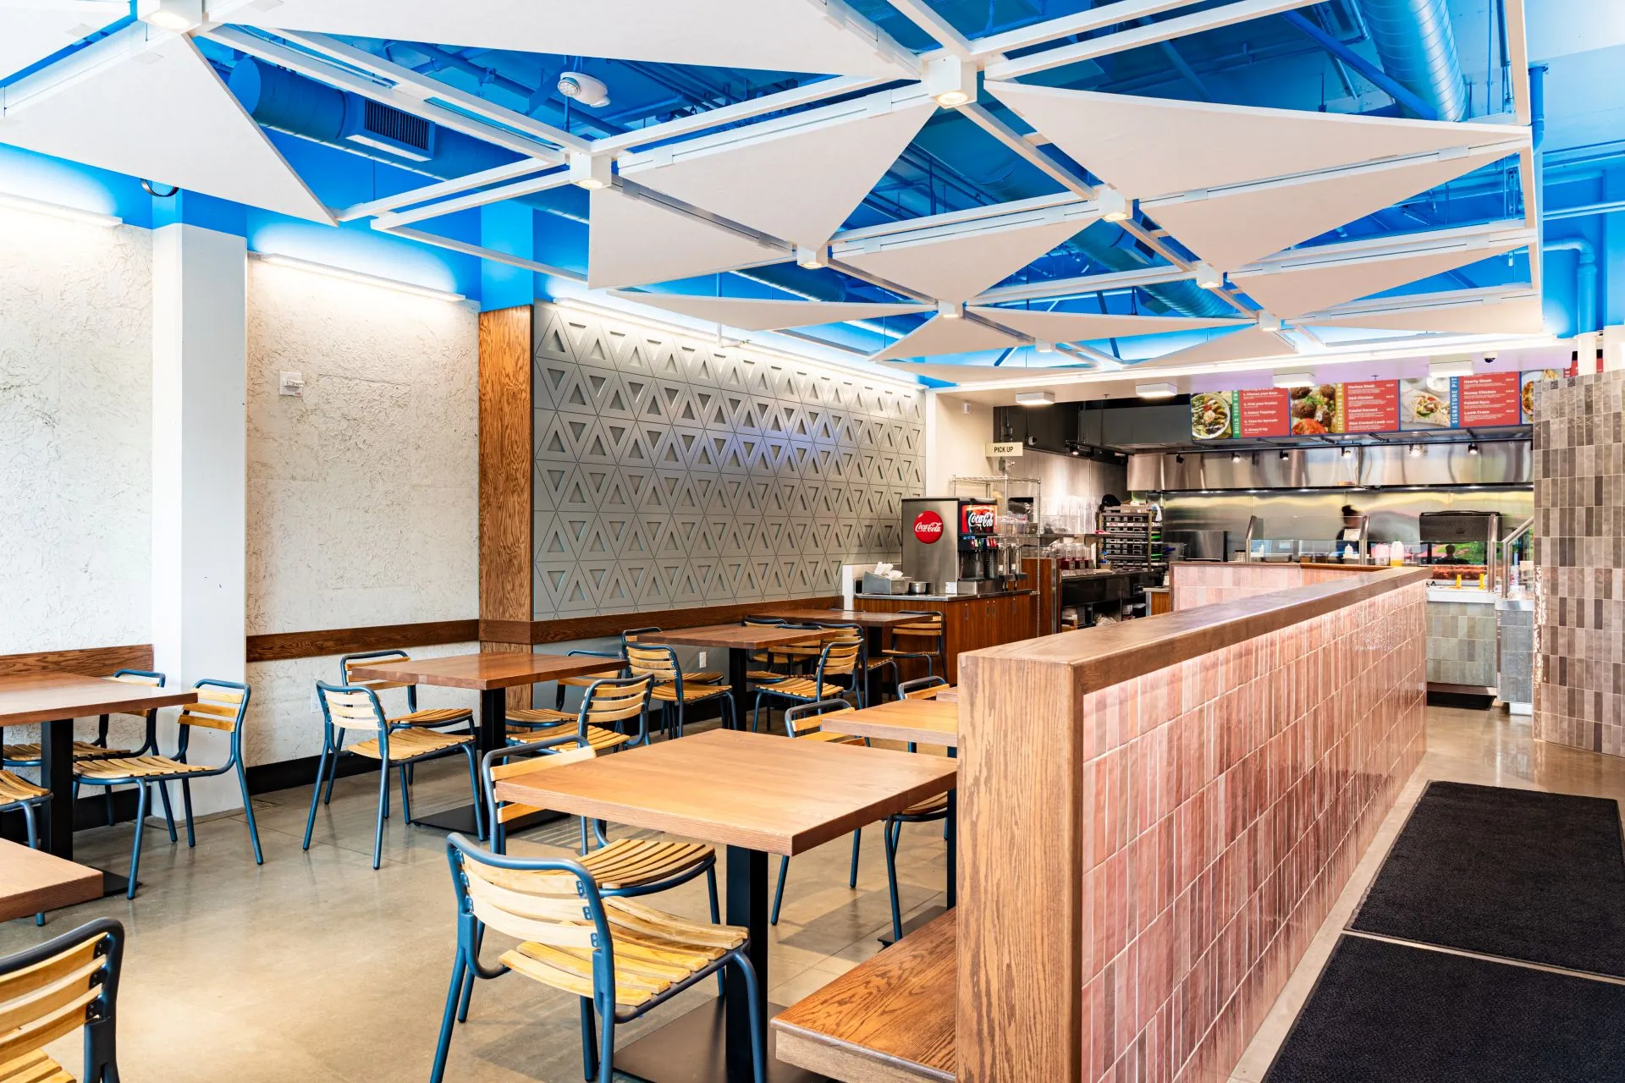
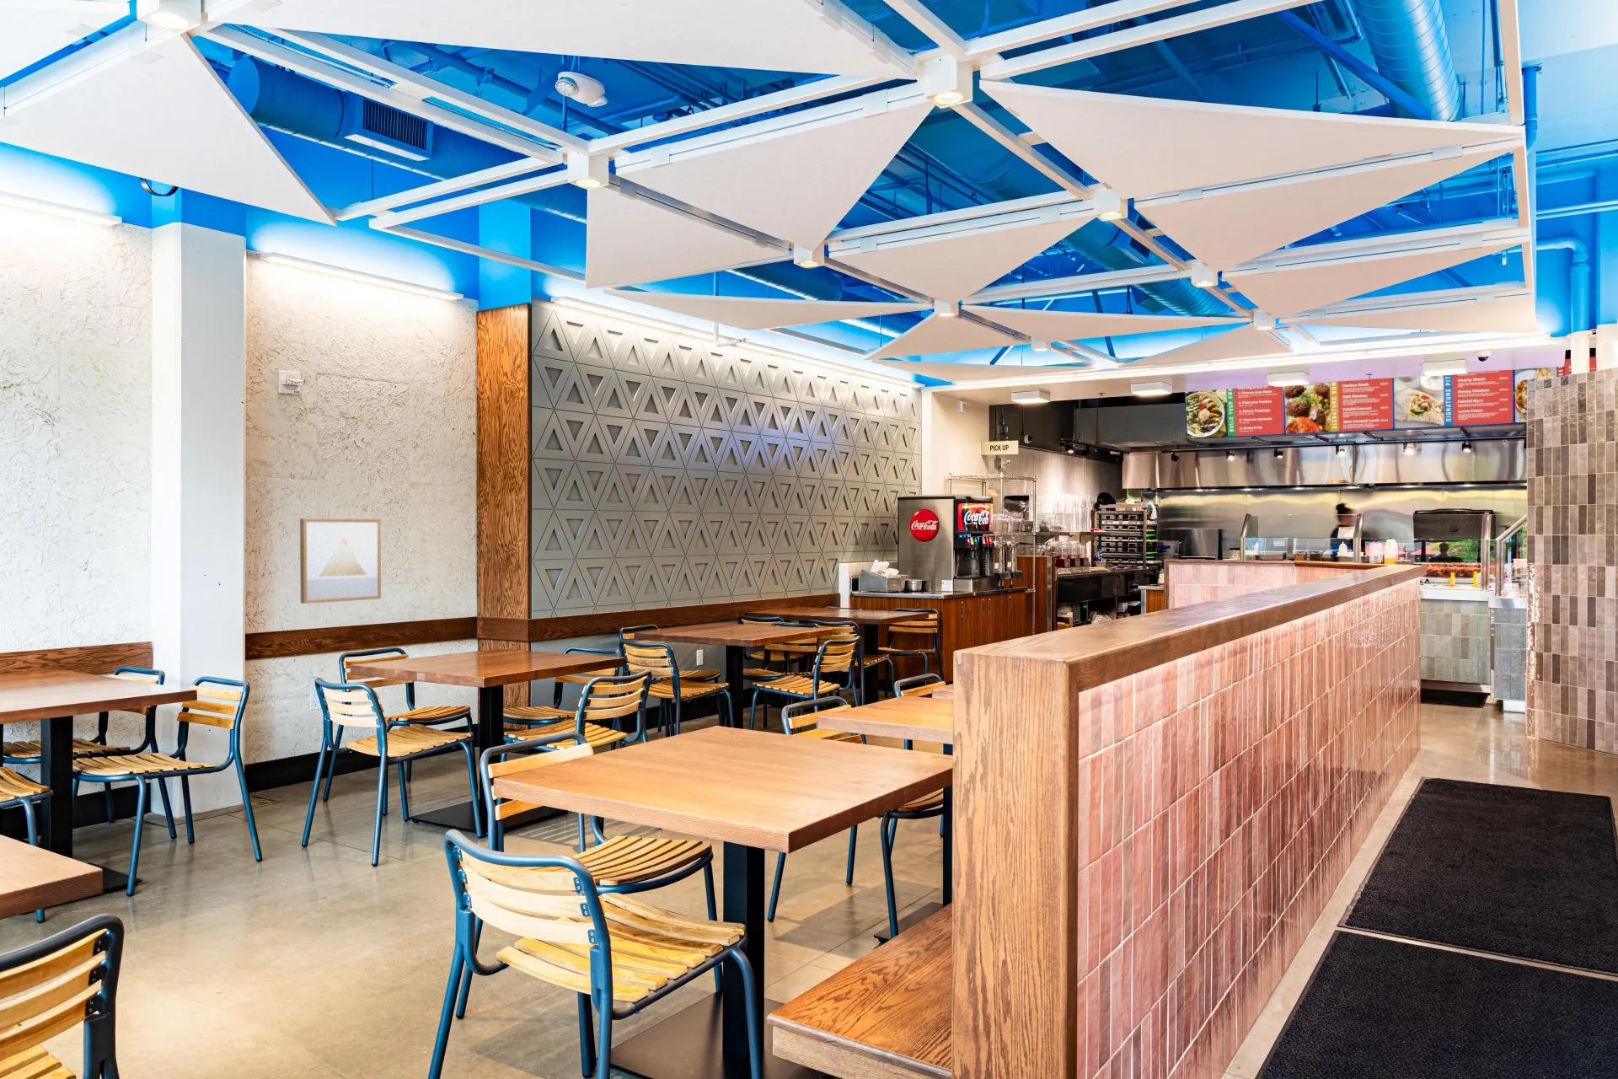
+ wall art [299,518,382,605]
